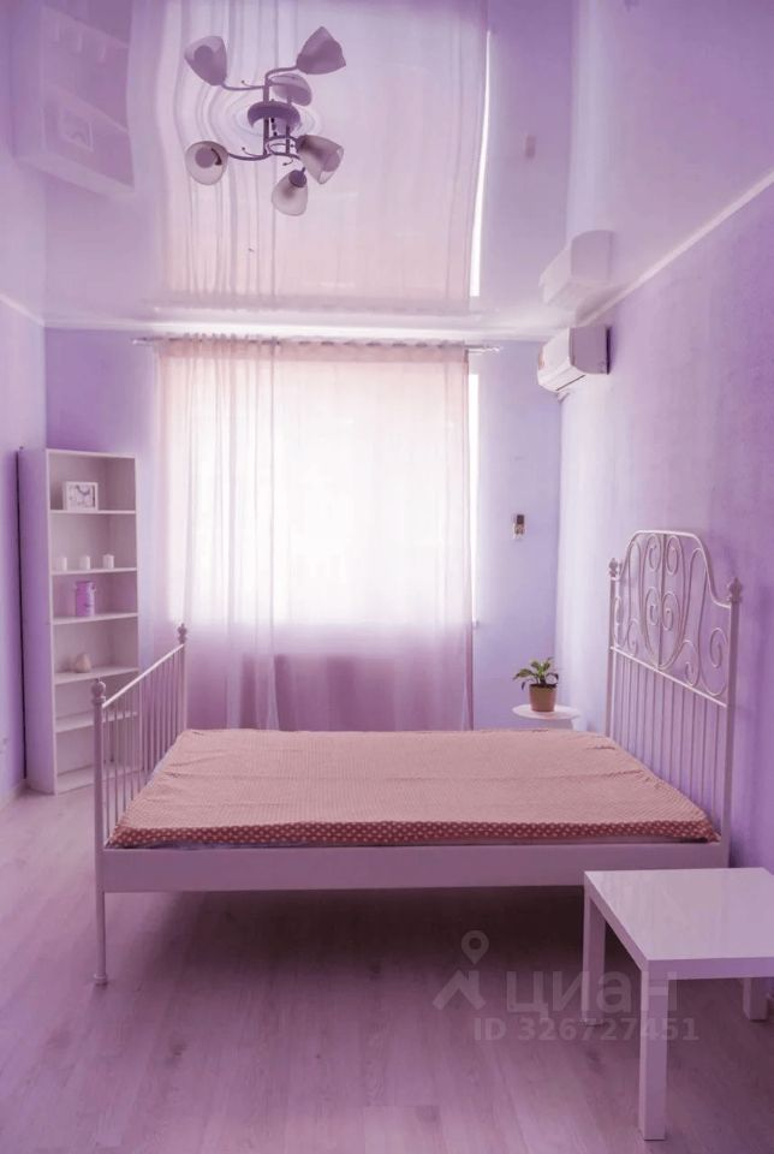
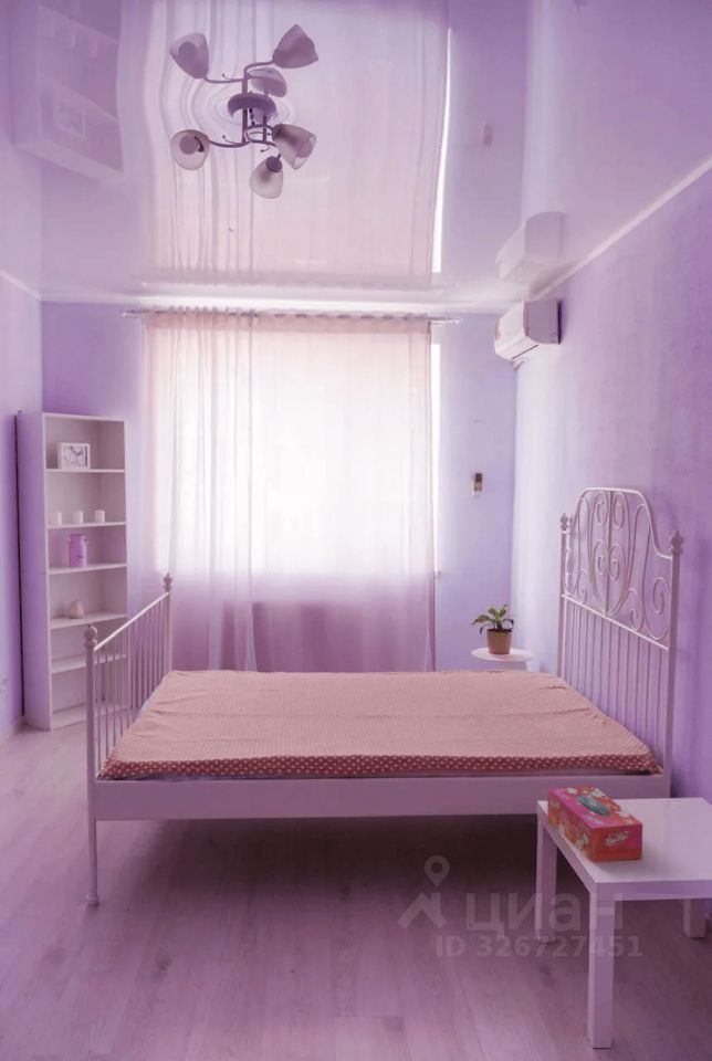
+ tissue box [546,785,643,863]
